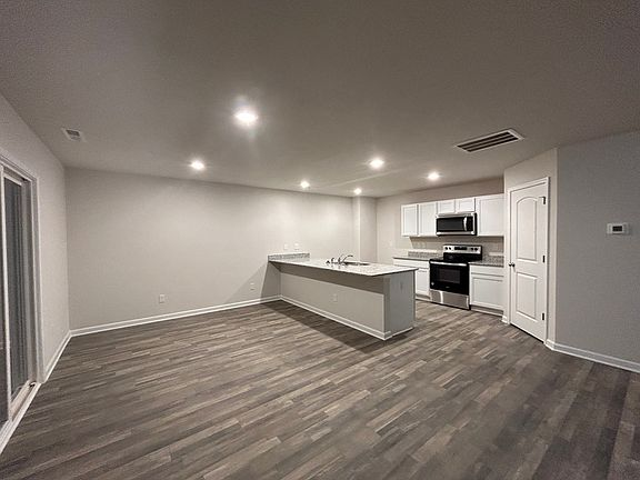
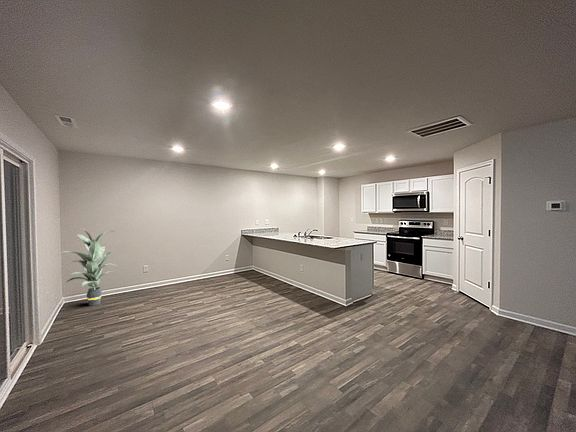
+ indoor plant [60,227,118,307]
